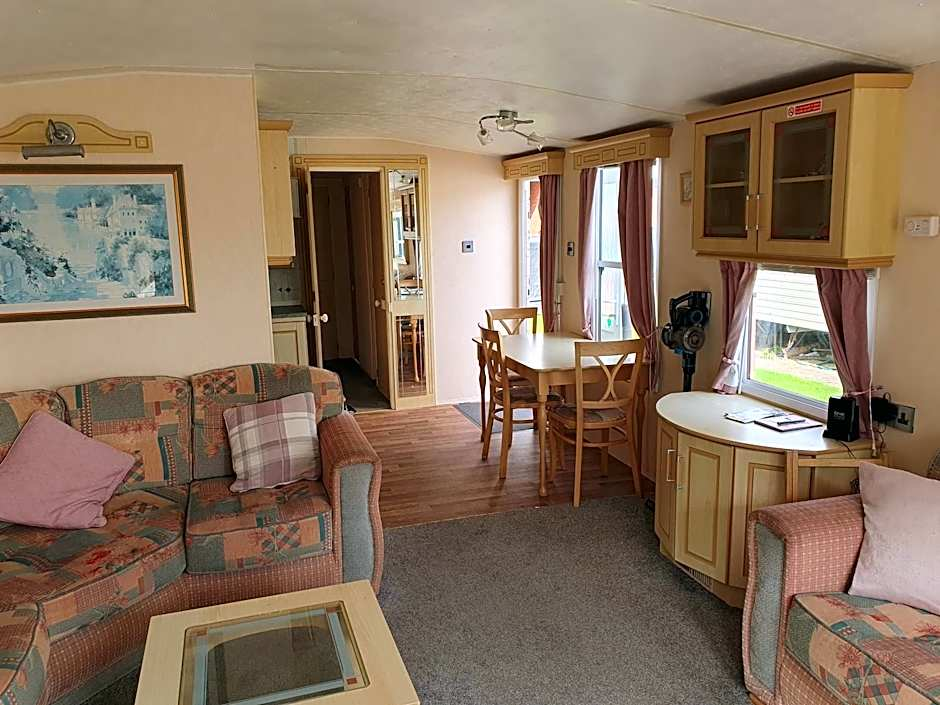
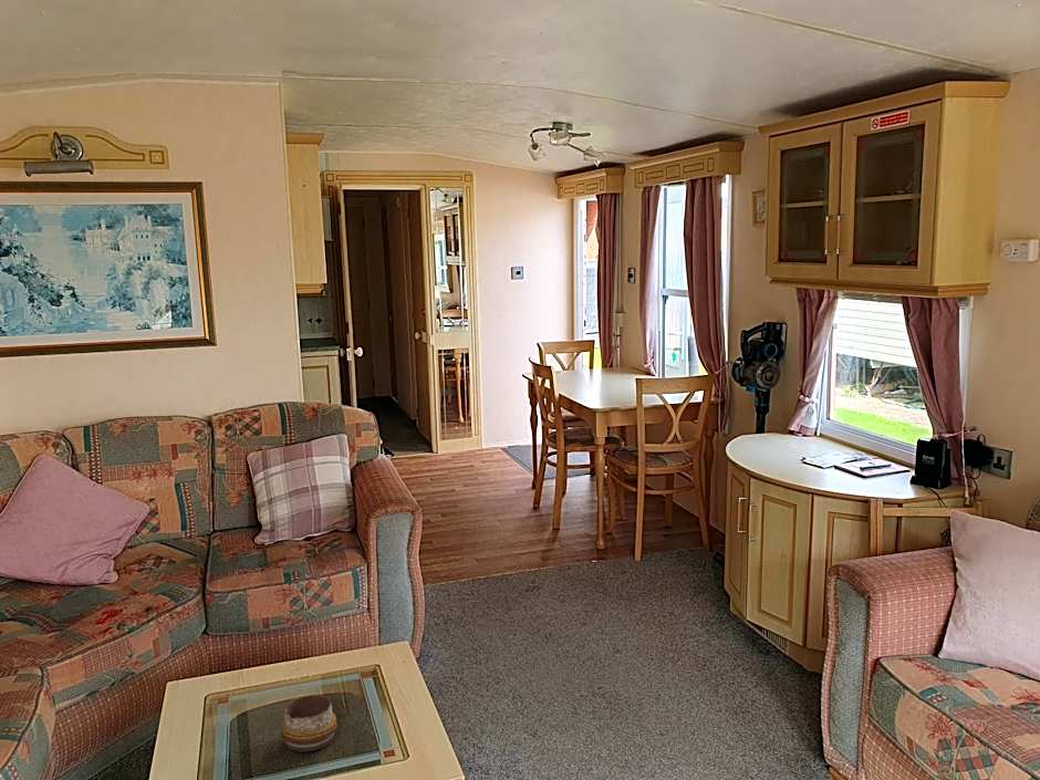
+ decorative bowl [280,694,339,752]
